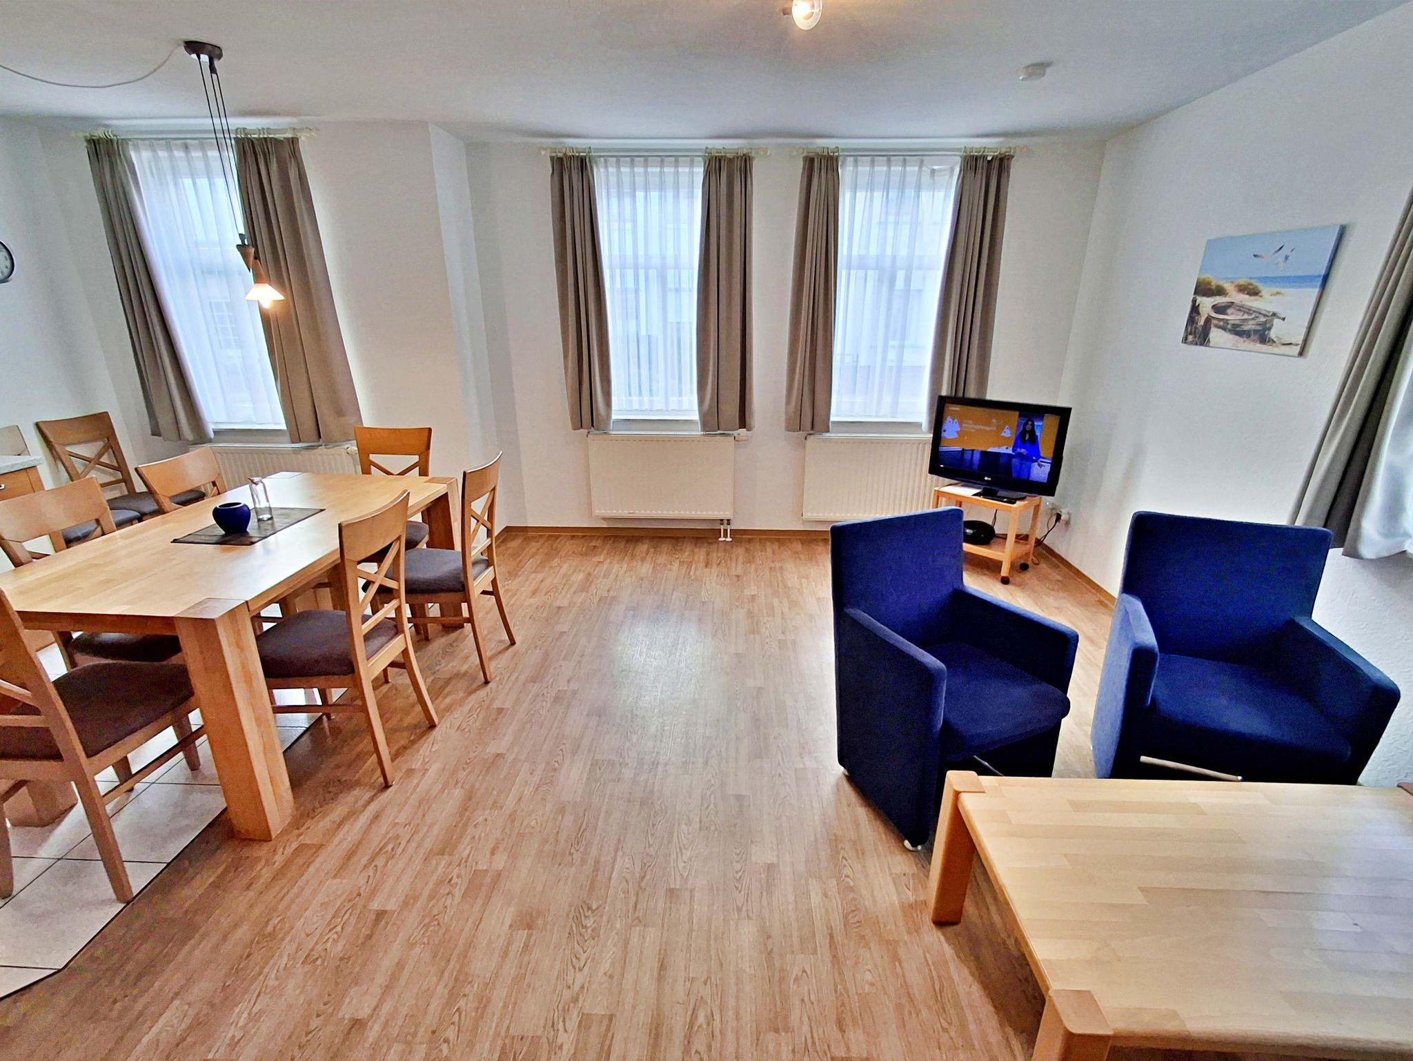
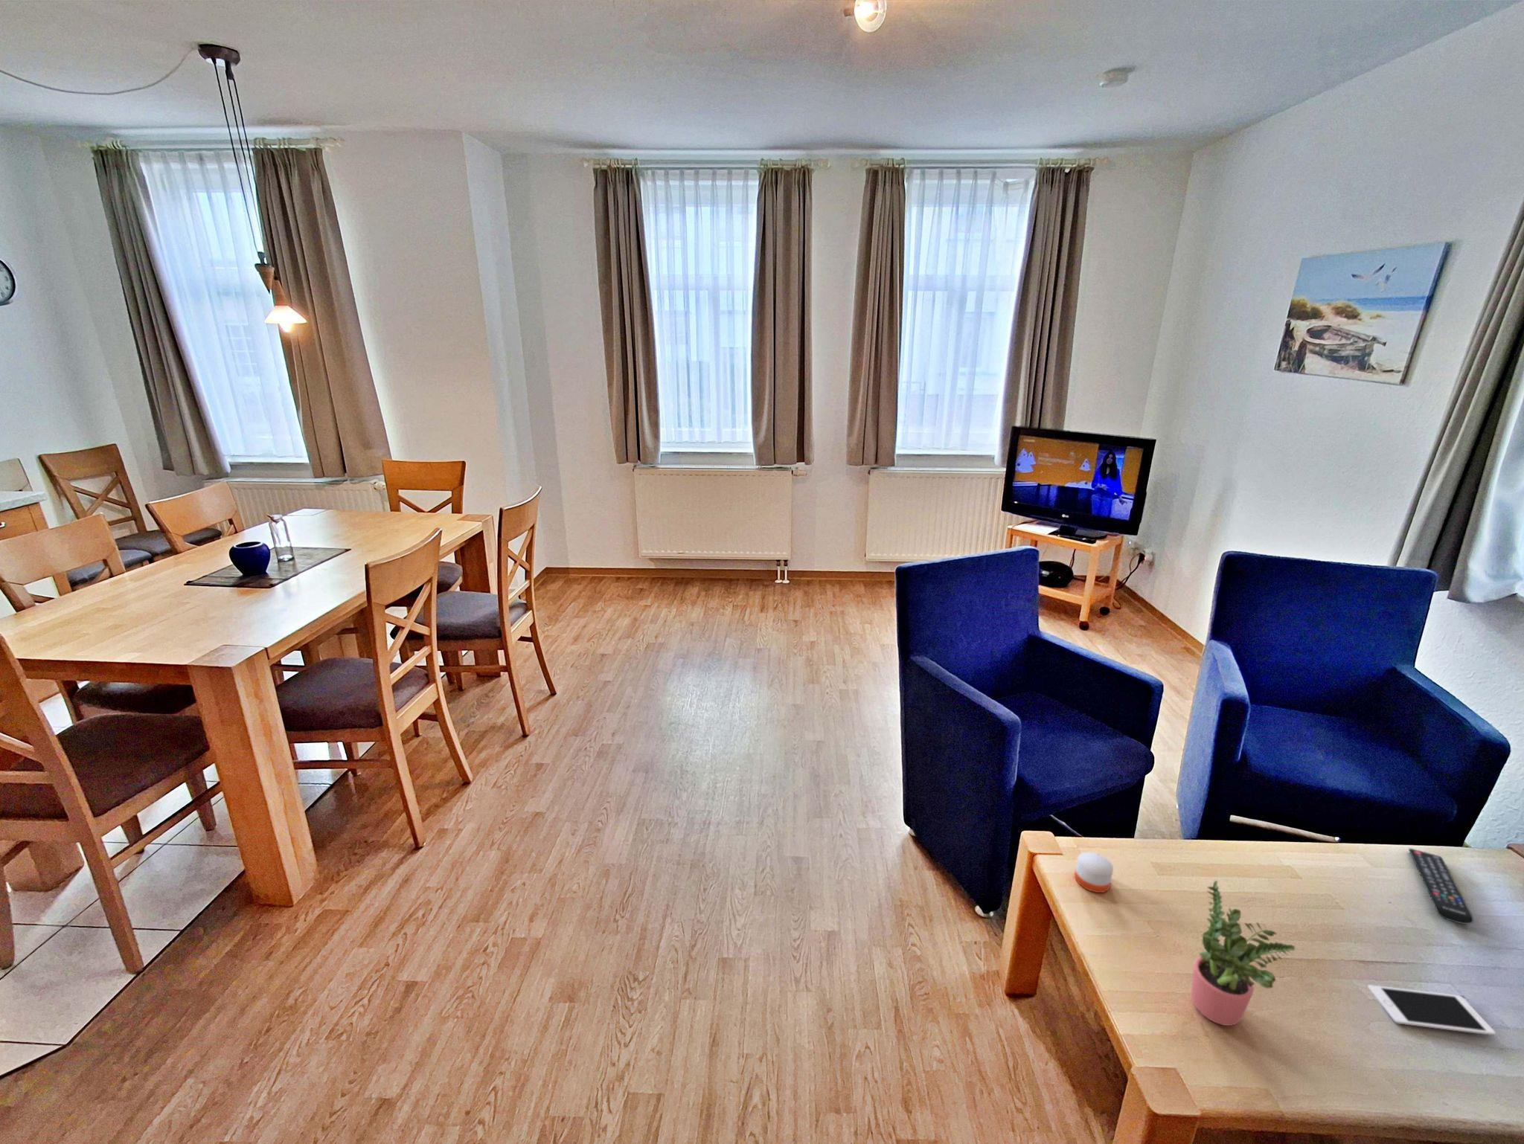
+ potted plant [1191,880,1296,1026]
+ cell phone [1367,984,1496,1037]
+ remote control [1407,847,1475,924]
+ candle [1073,851,1114,893]
